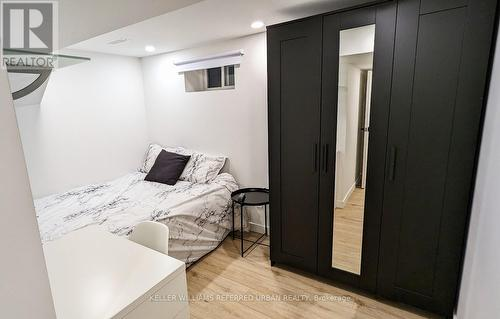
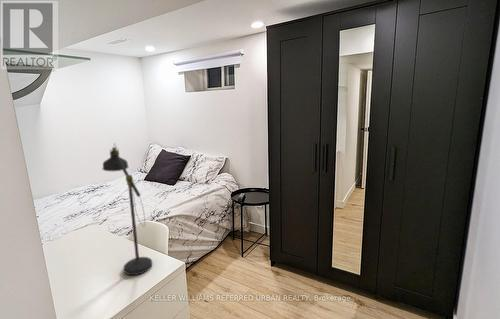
+ desk lamp [102,142,153,276]
